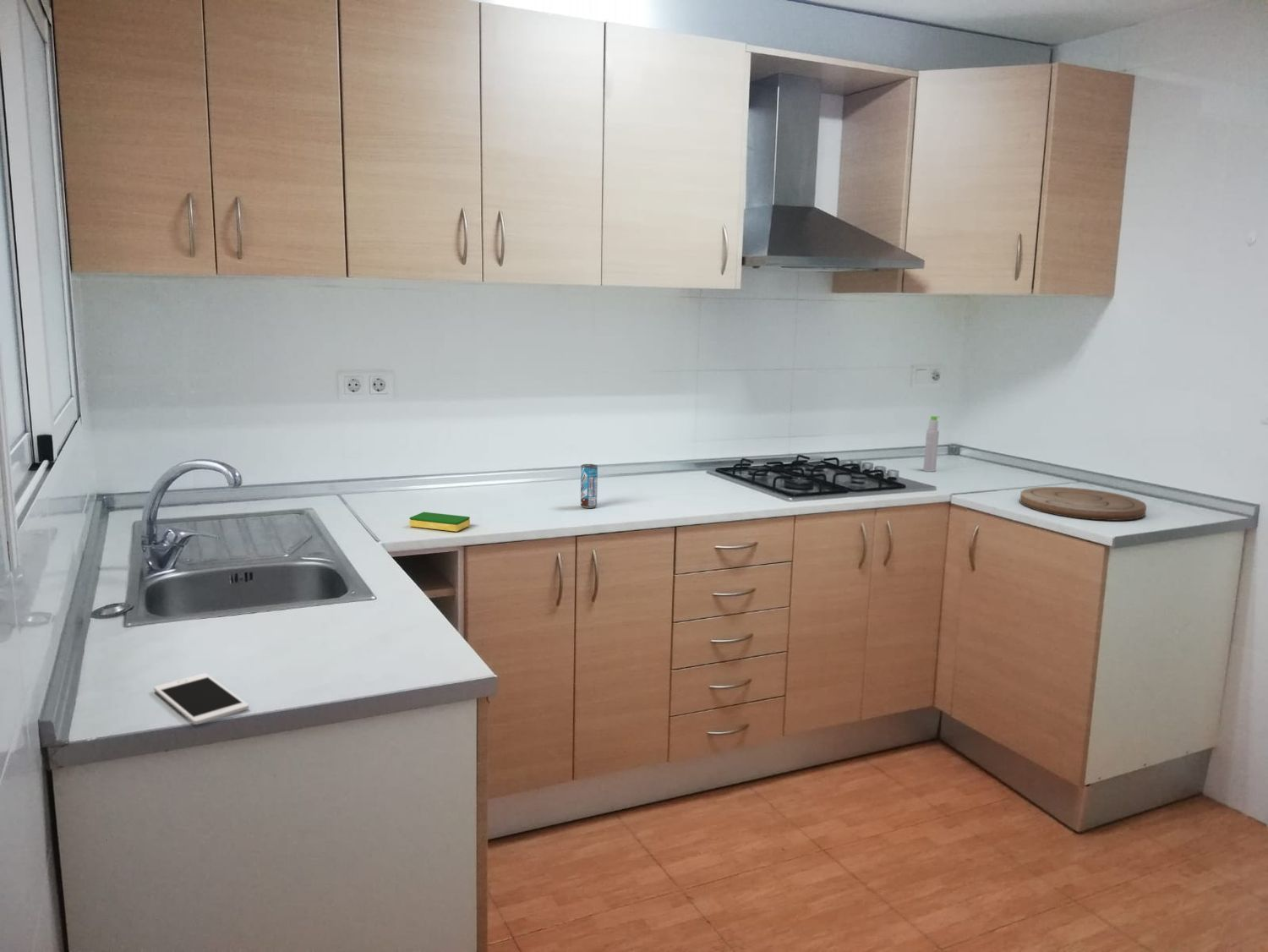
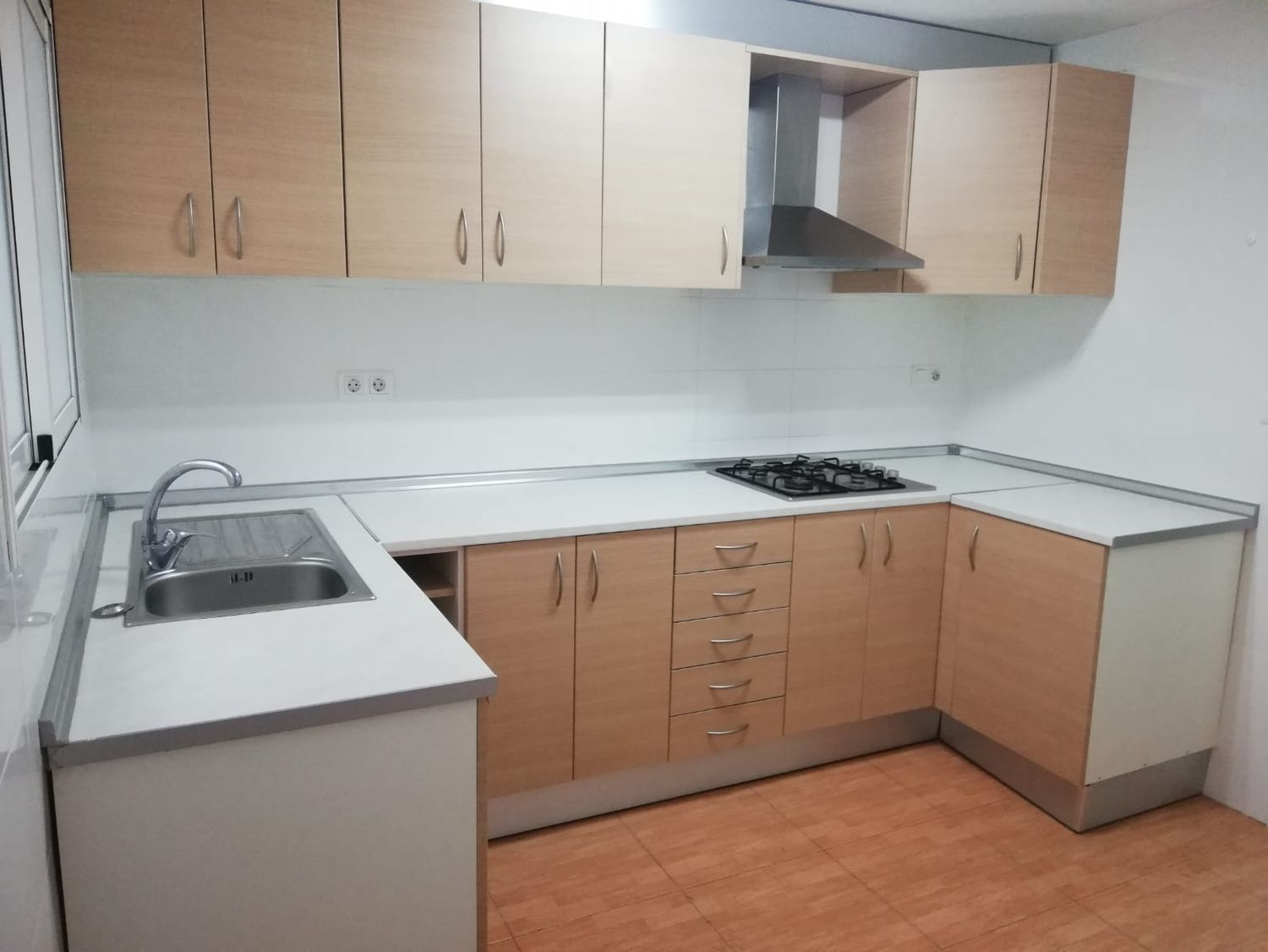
- dish sponge [409,512,471,533]
- bottle [922,415,940,473]
- cell phone [153,672,249,725]
- beverage can [580,463,598,509]
- cutting board [1019,486,1147,522]
